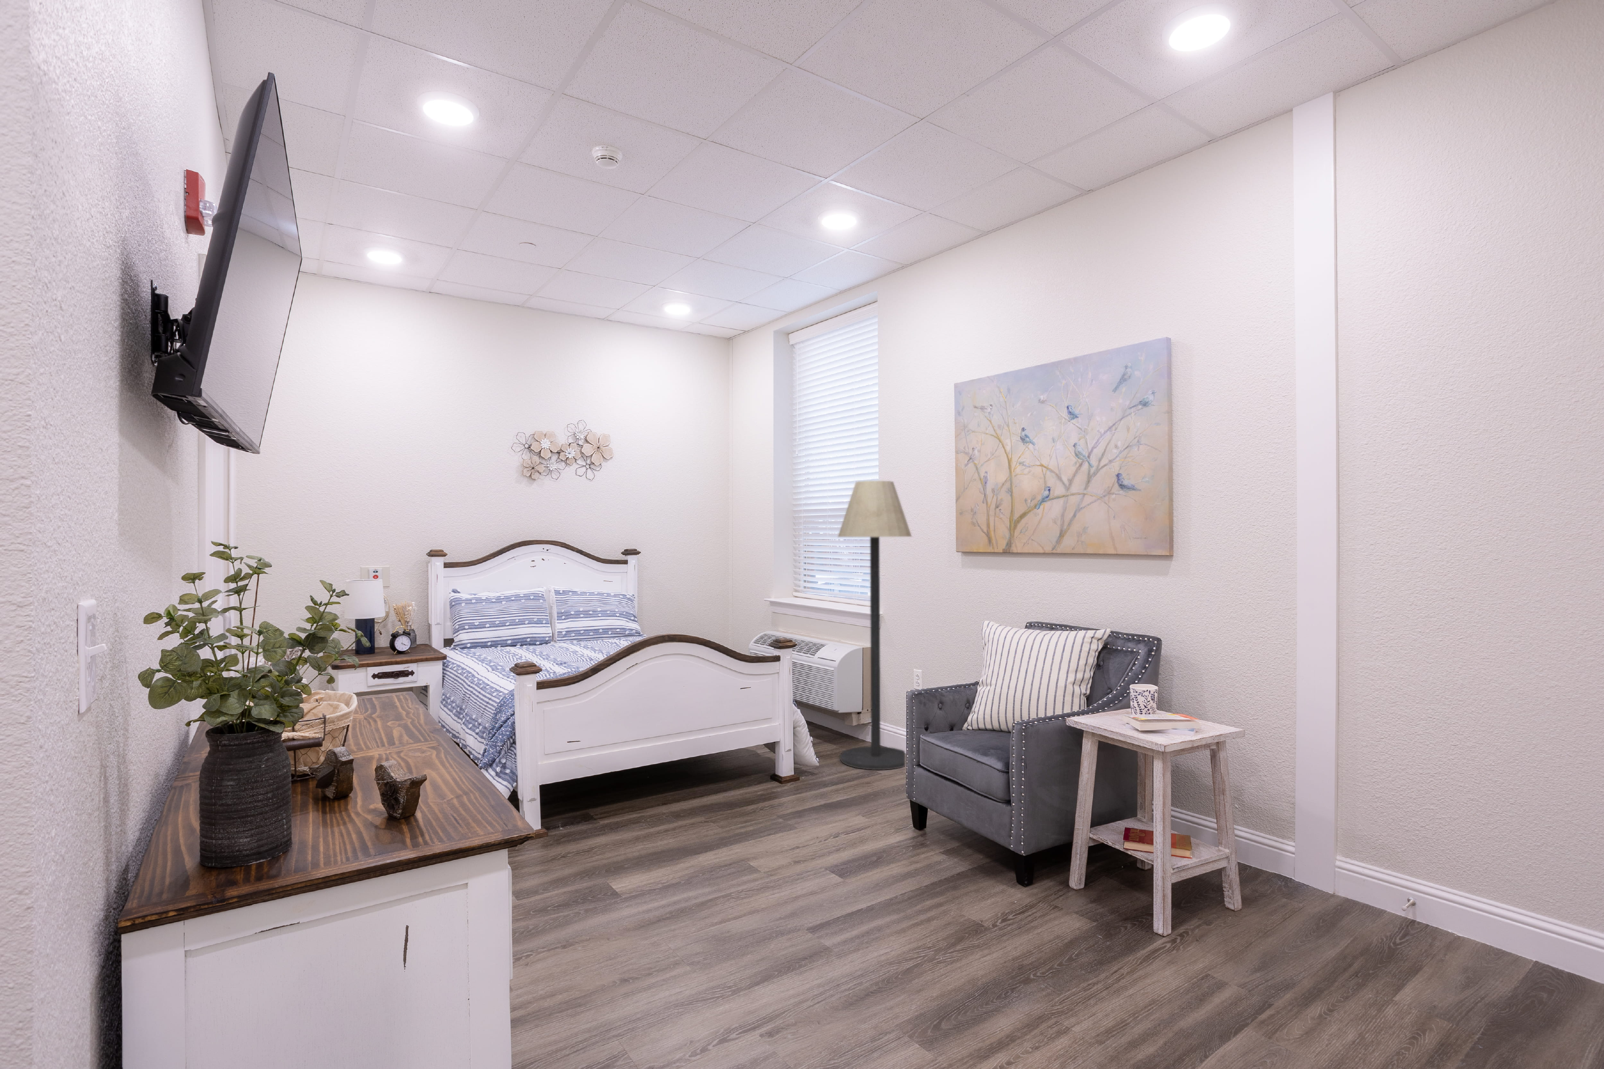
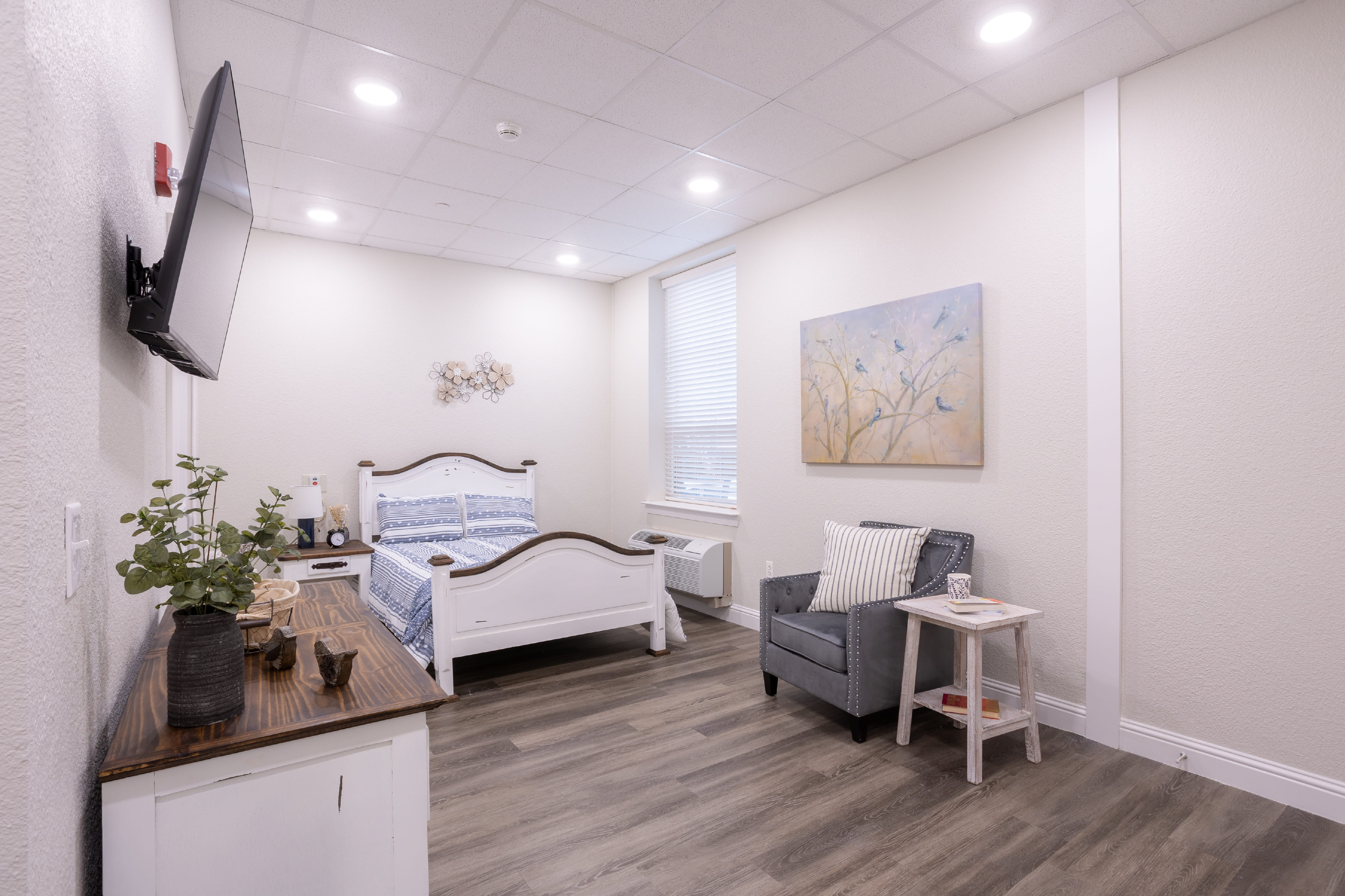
- floor lamp [837,481,912,771]
